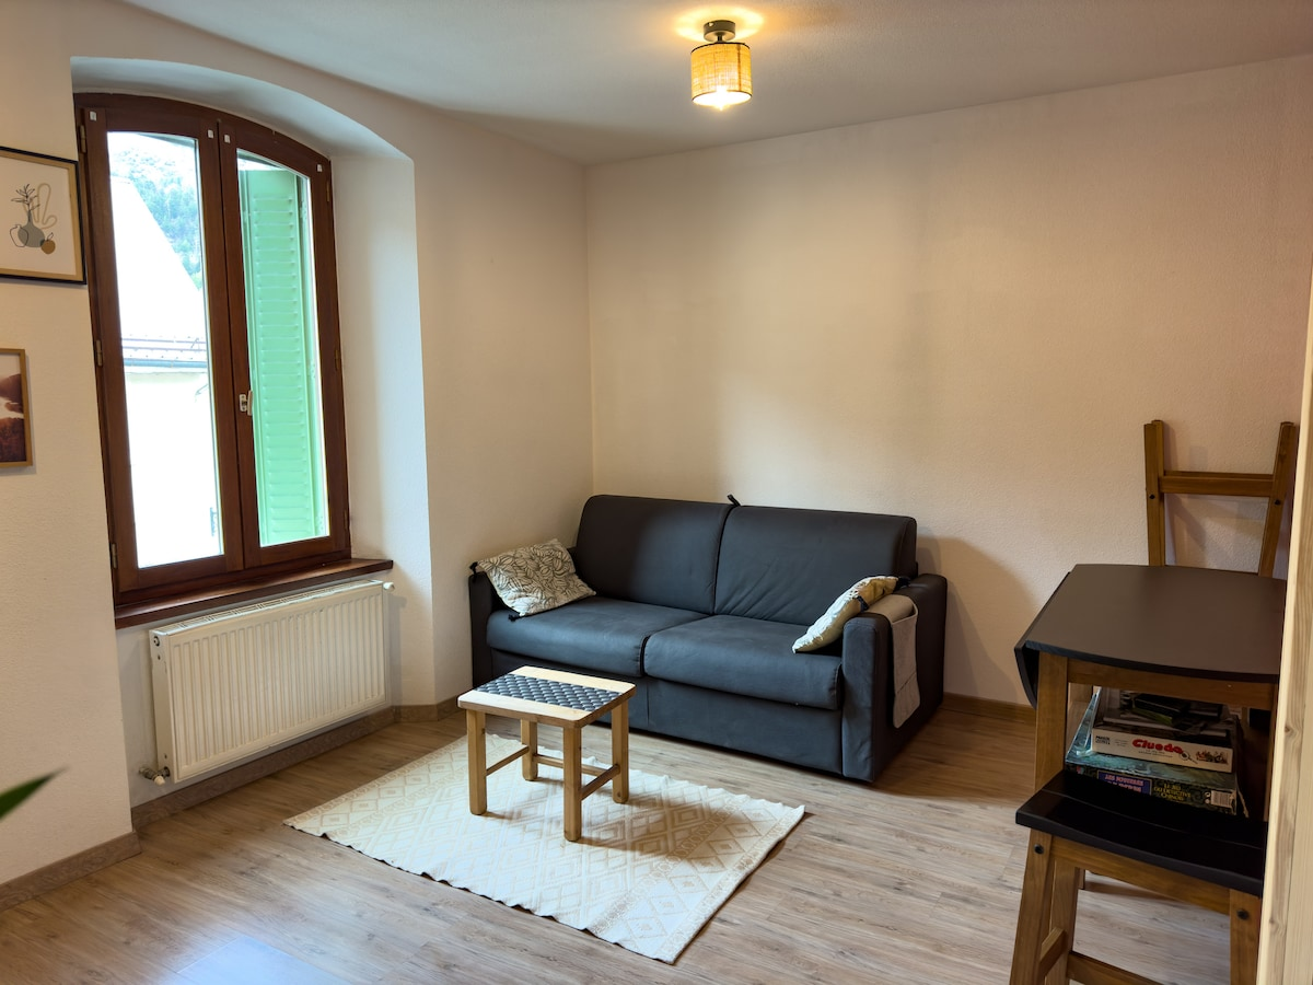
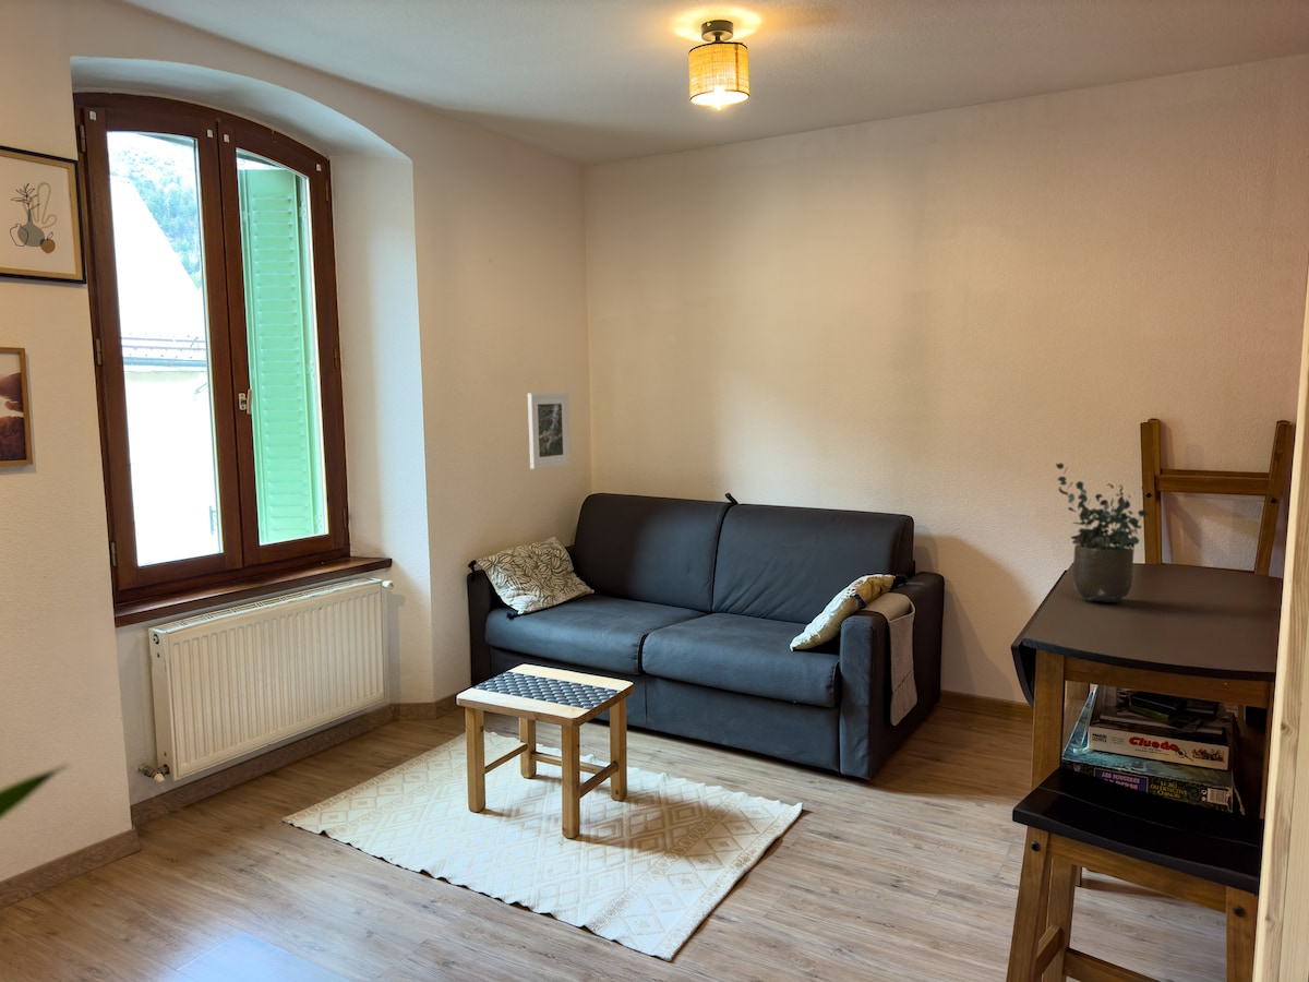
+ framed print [527,392,572,470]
+ potted plant [1055,462,1149,603]
